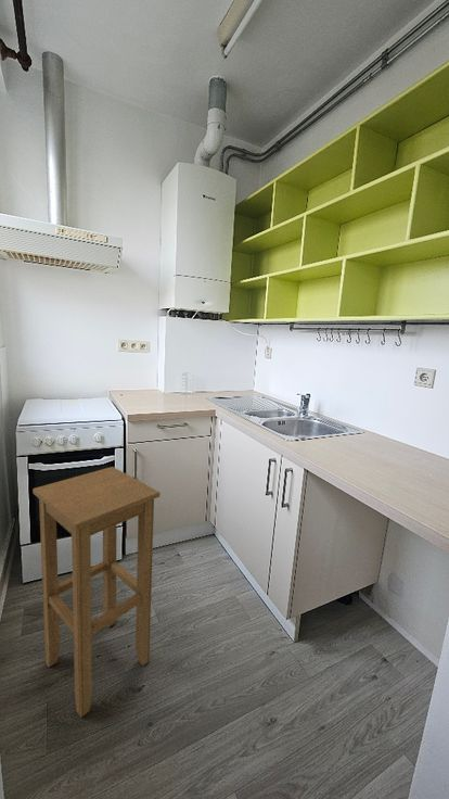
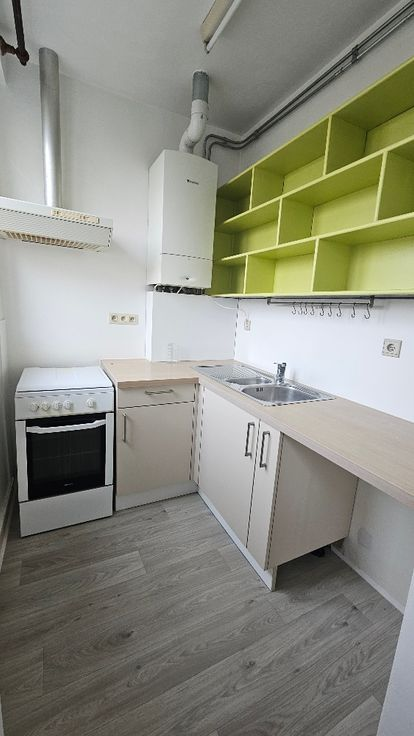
- stool [31,466,161,719]
